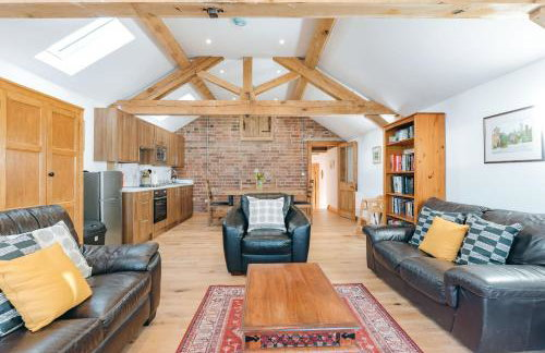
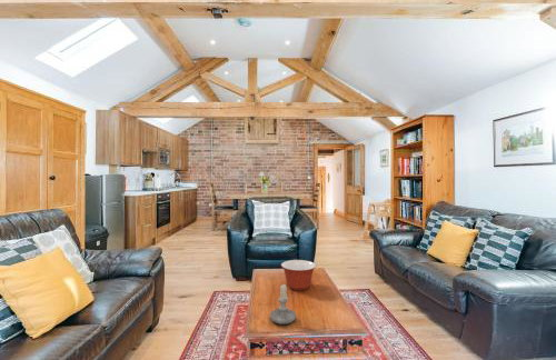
+ candle [269,282,297,326]
+ mixing bowl [280,259,317,291]
